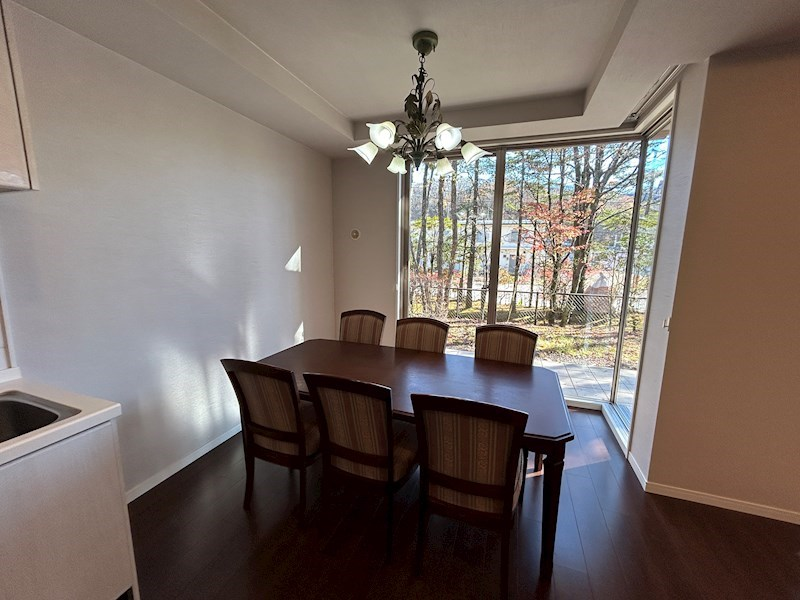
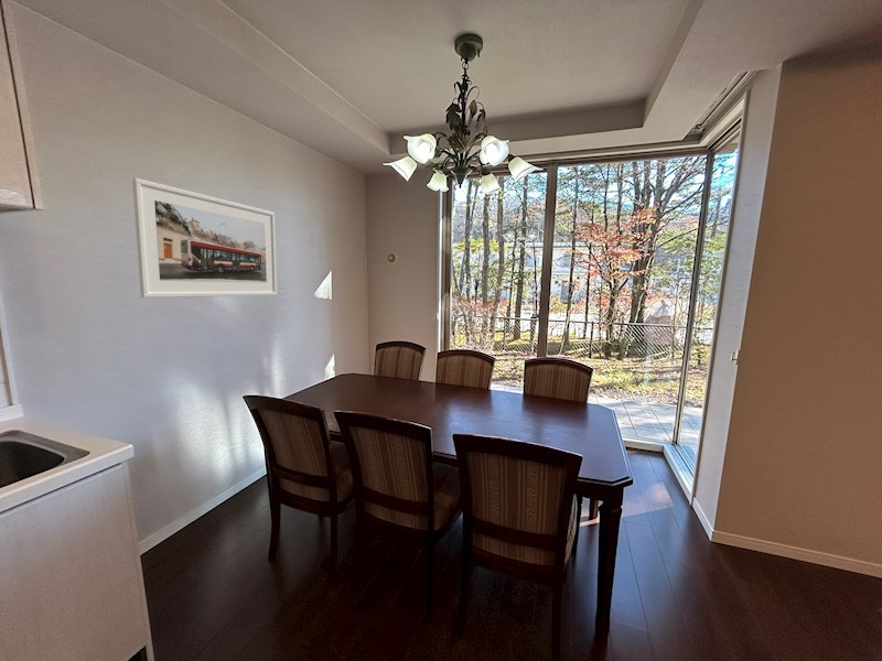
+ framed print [131,177,278,299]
